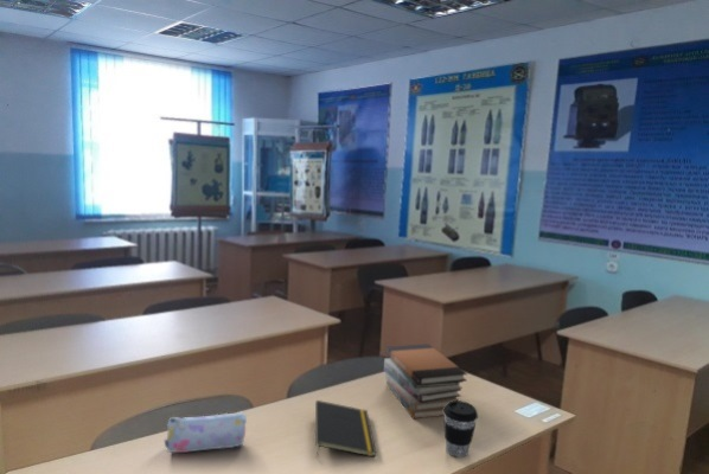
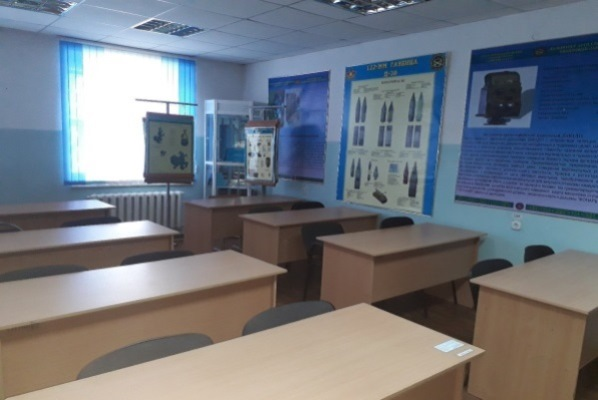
- pencil case [164,411,248,454]
- notepad [314,399,377,460]
- coffee cup [442,399,479,459]
- book stack [383,342,468,419]
